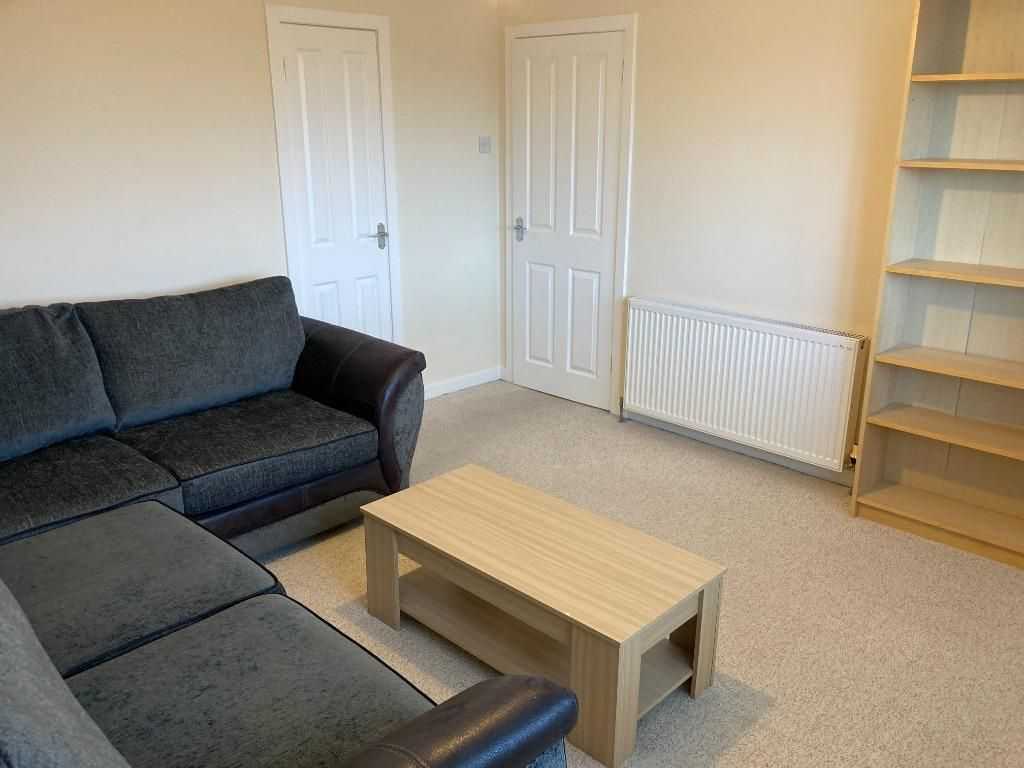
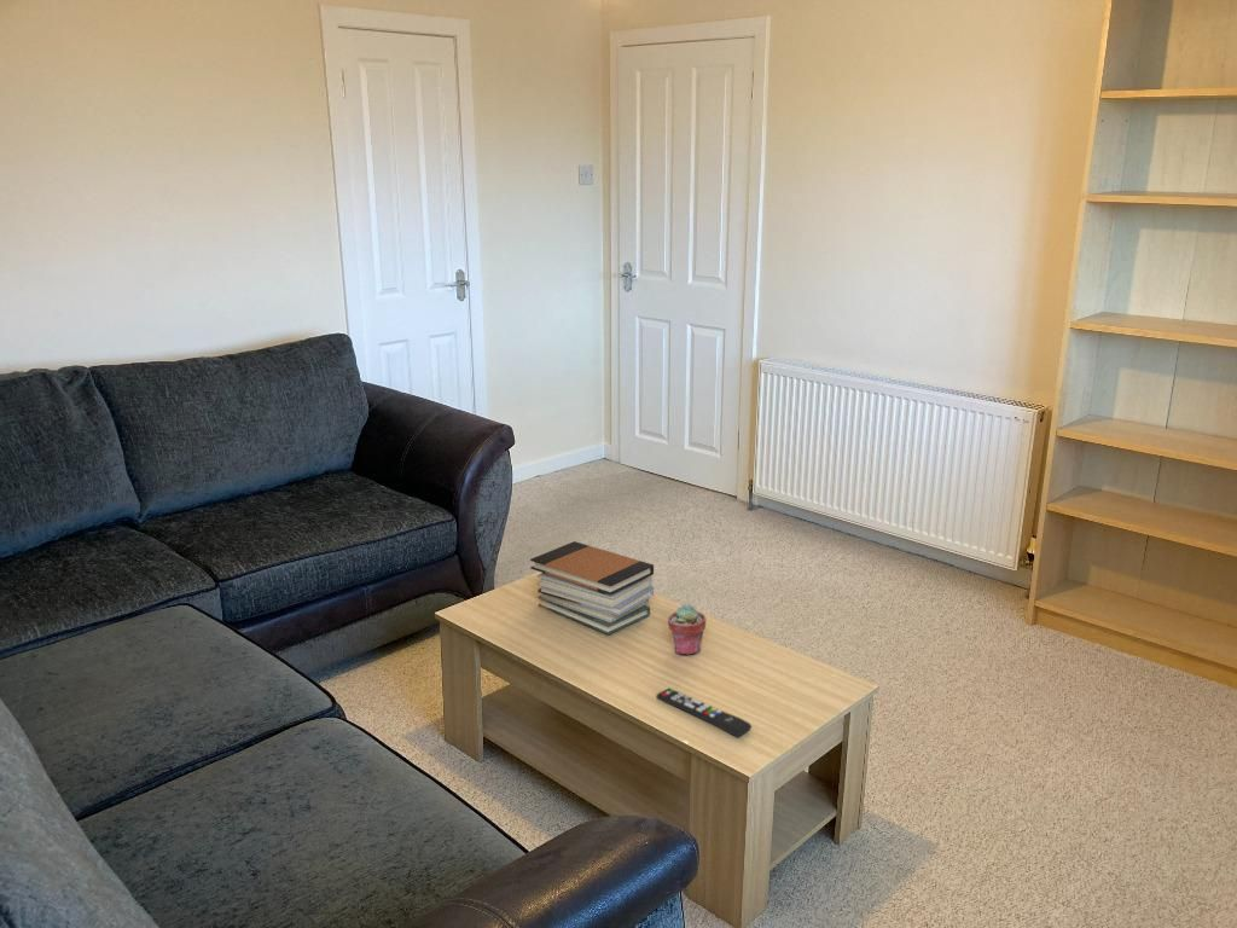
+ book stack [529,540,655,636]
+ potted succulent [667,603,707,656]
+ remote control [655,688,753,738]
